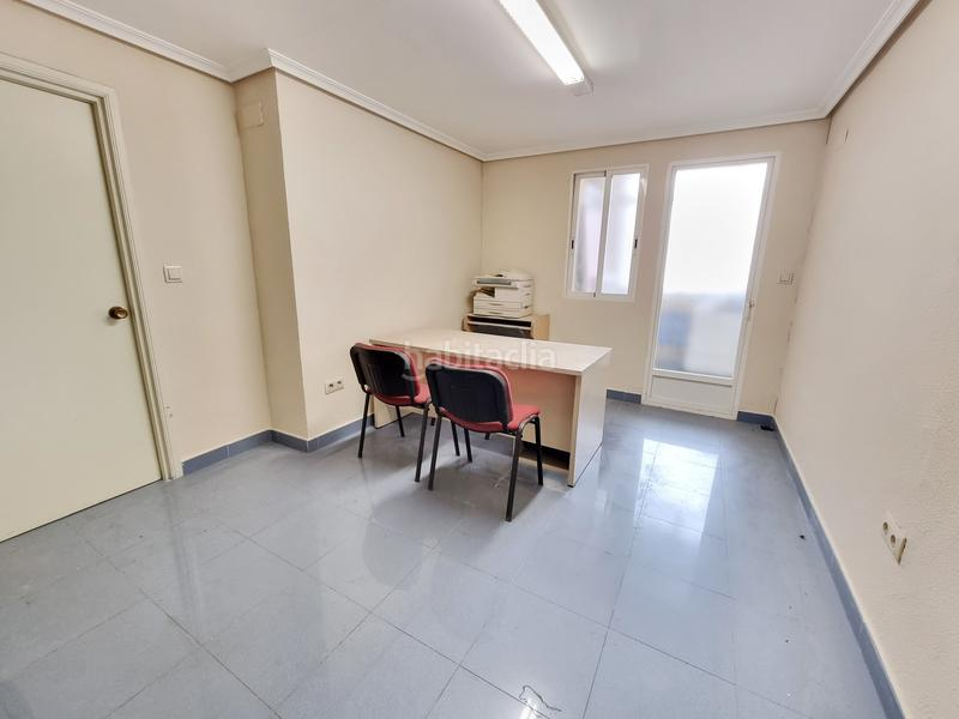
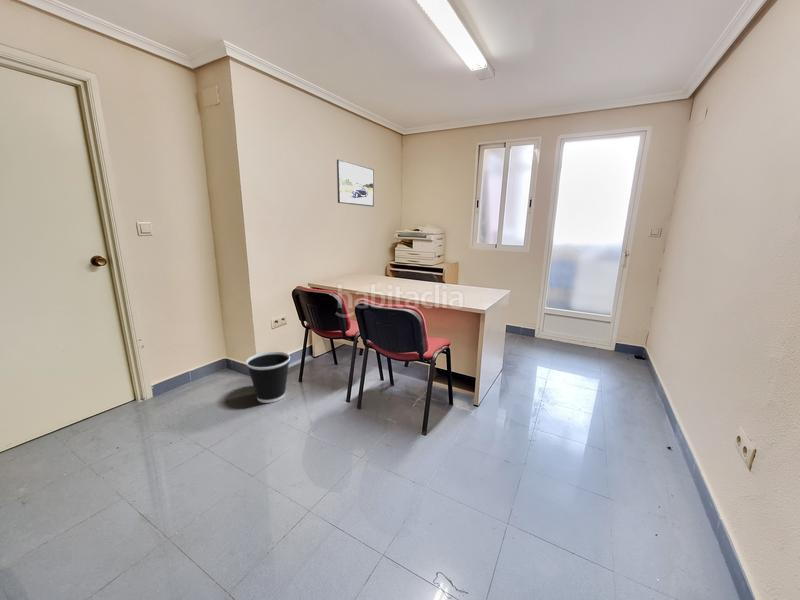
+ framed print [336,159,375,208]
+ wastebasket [245,351,291,404]
